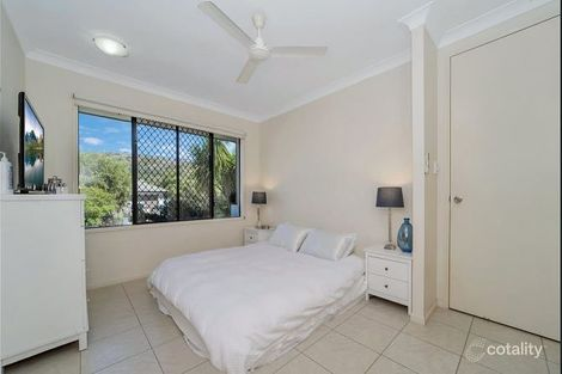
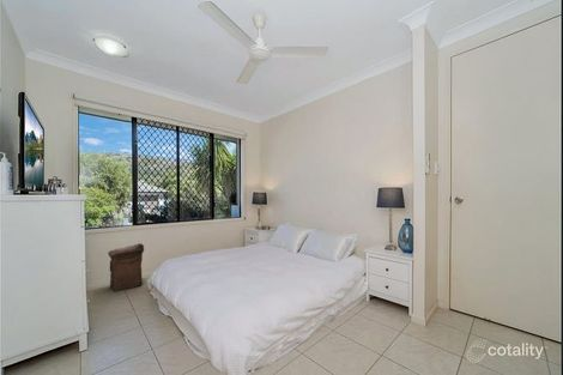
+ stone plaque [107,242,145,292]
